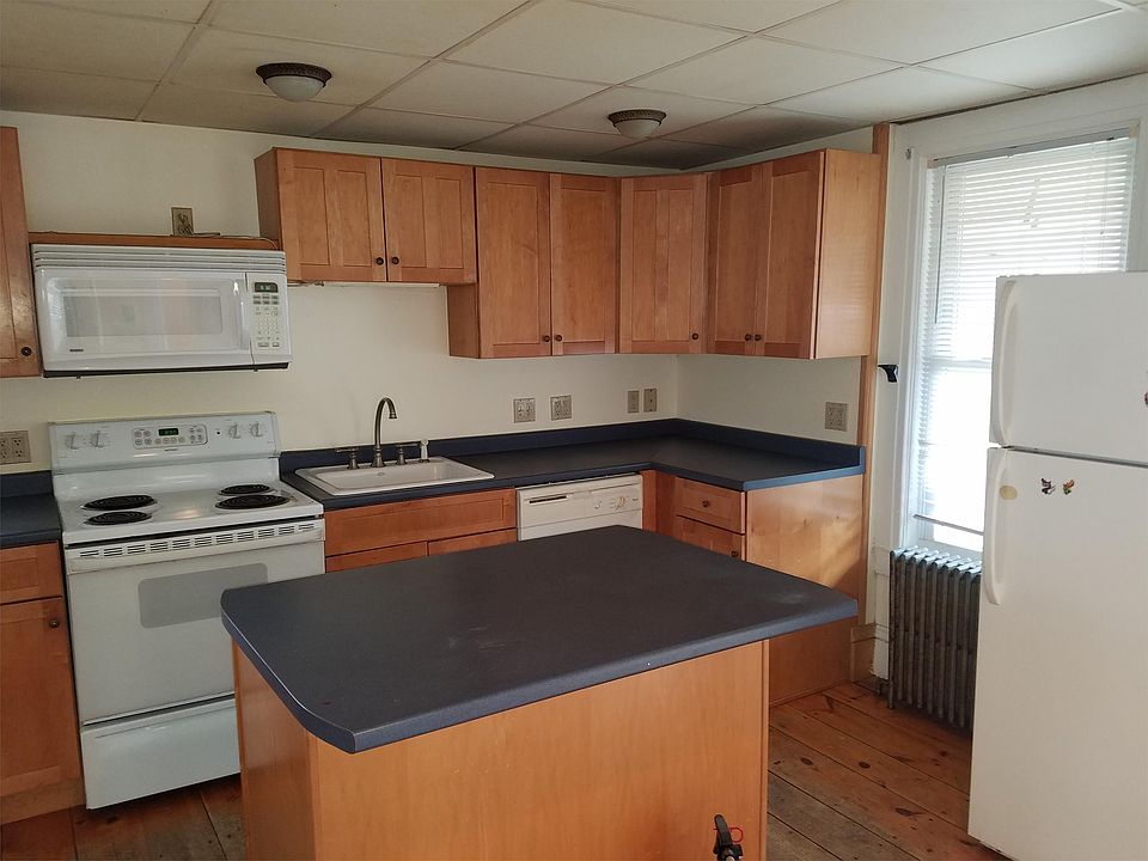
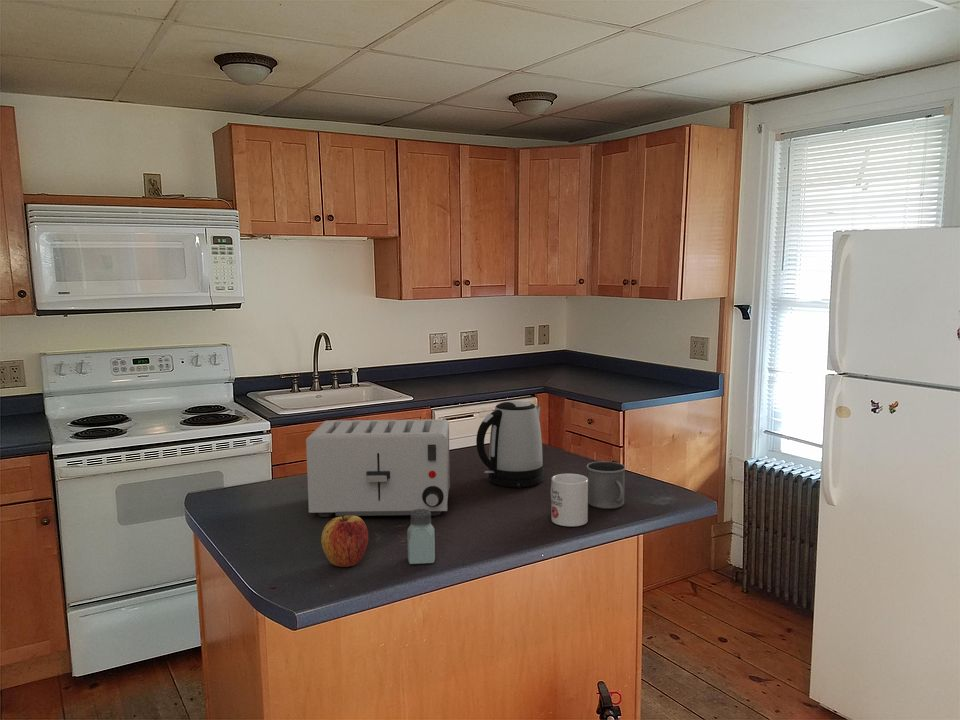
+ mug [585,460,627,510]
+ toaster [305,418,451,518]
+ saltshaker [406,509,436,565]
+ apple [320,515,369,568]
+ mug [550,473,589,527]
+ kettle [475,400,544,488]
